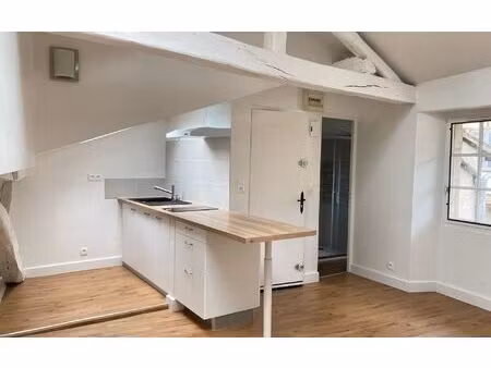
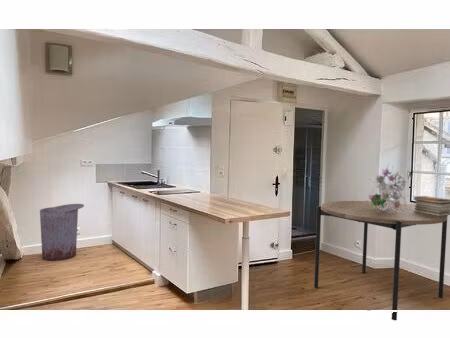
+ book stack [412,195,450,216]
+ bouquet [368,163,413,212]
+ trash can [39,203,85,262]
+ dining table [313,200,449,321]
